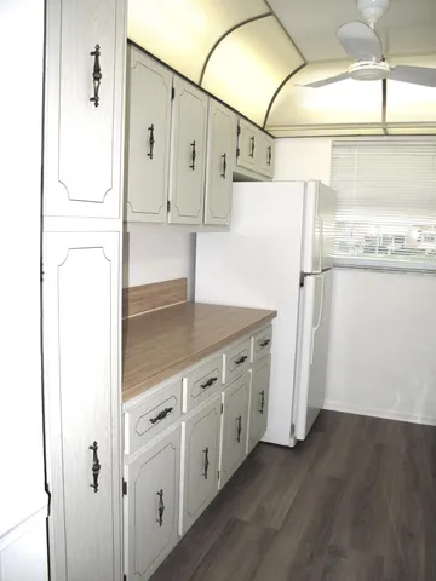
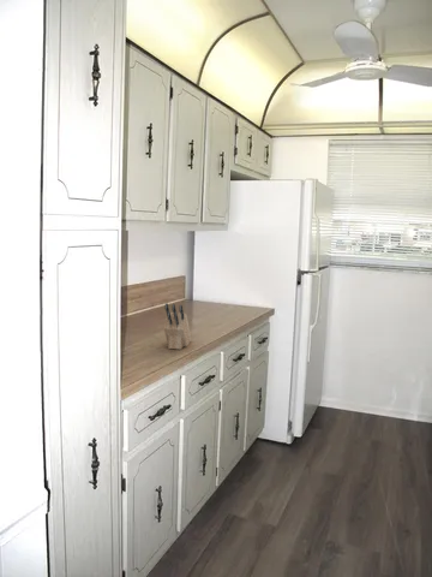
+ knife block [163,302,192,351]
